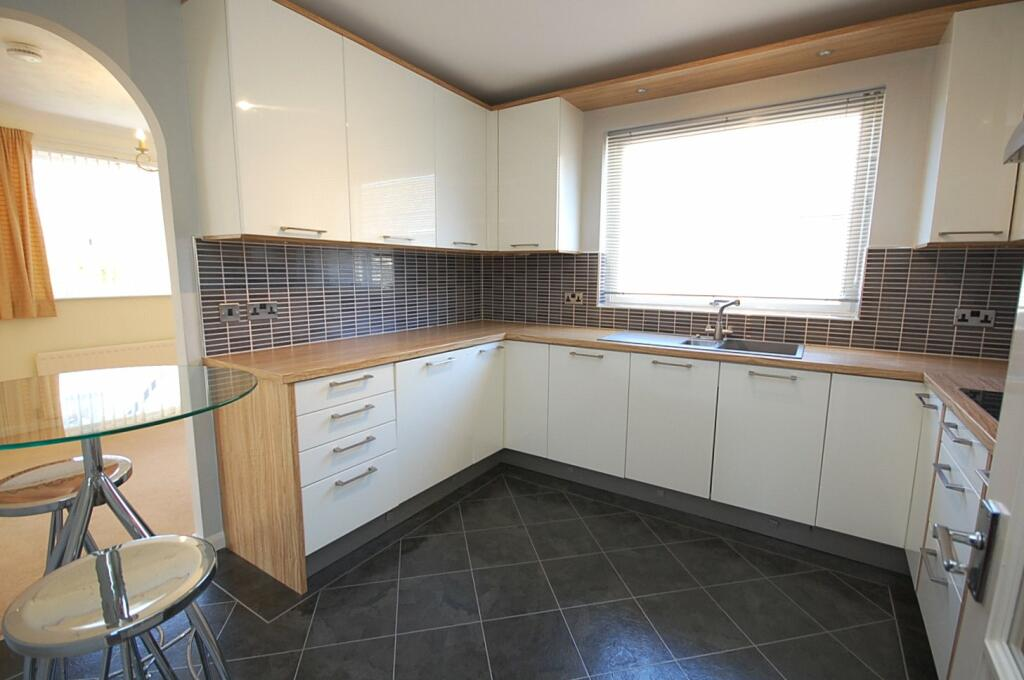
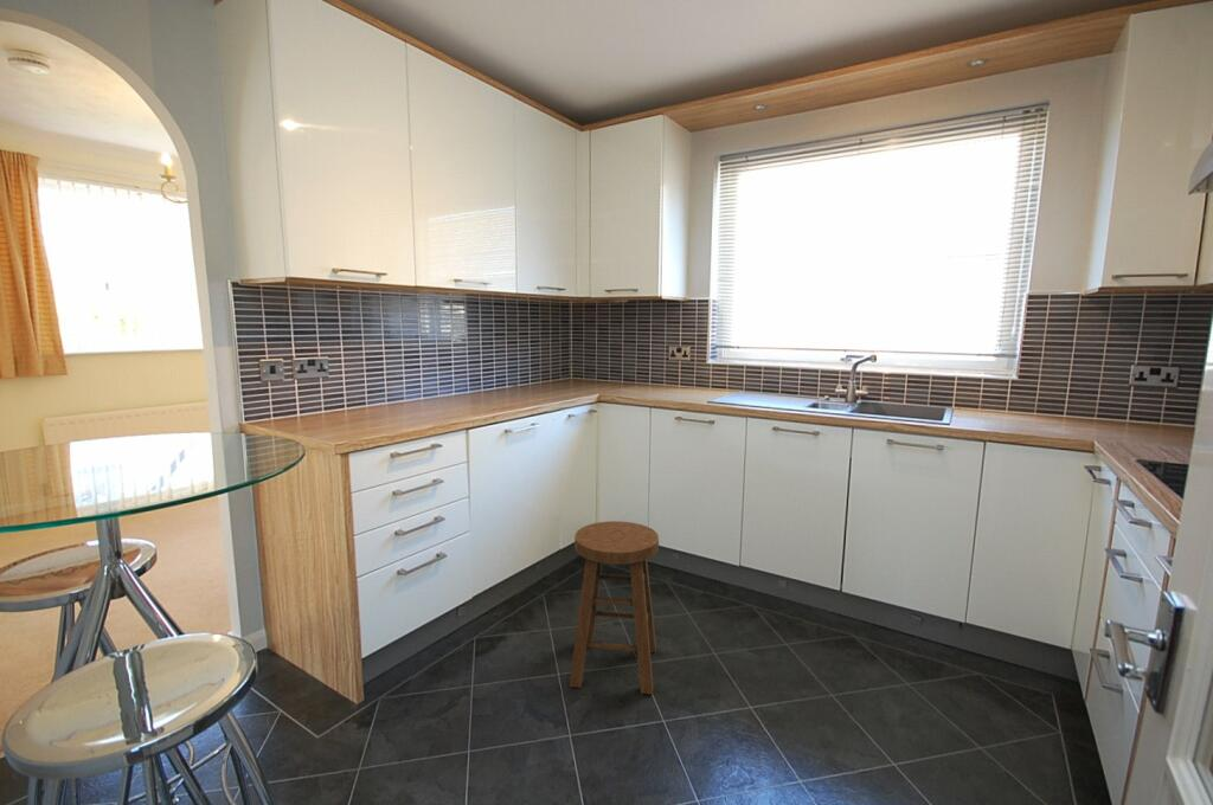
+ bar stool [569,520,660,695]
